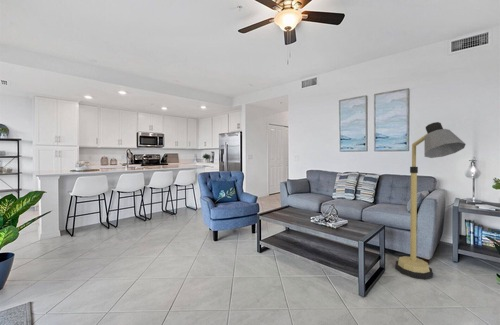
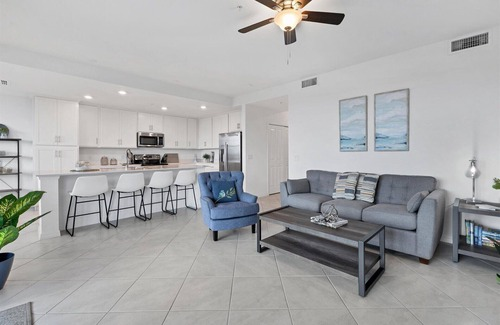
- floor lamp [395,121,467,280]
